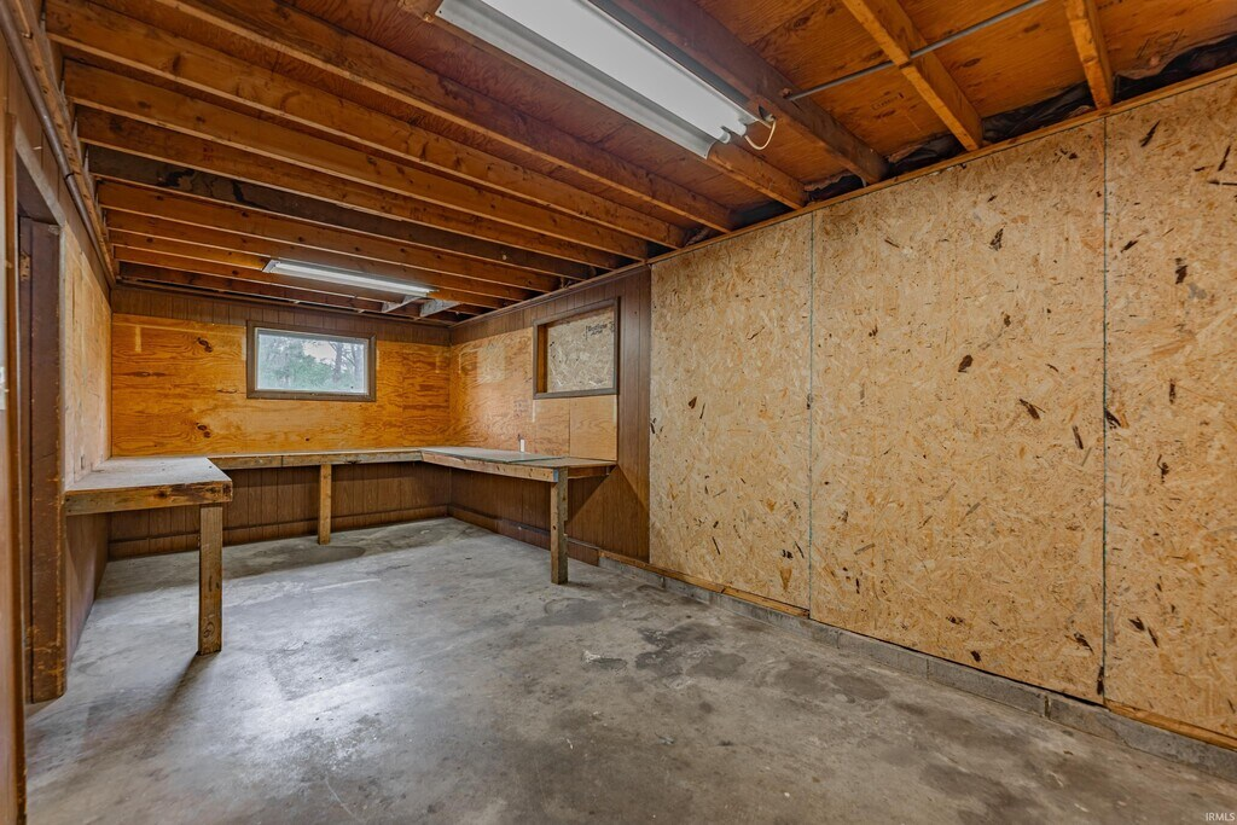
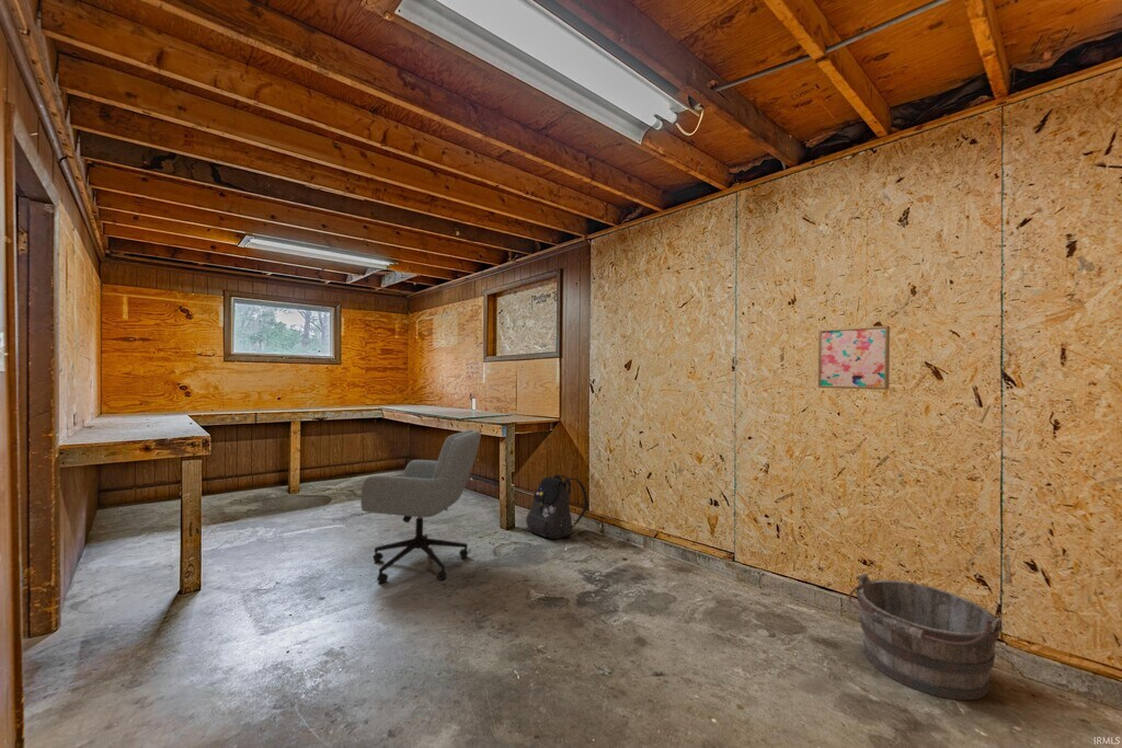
+ backpack [525,473,588,540]
+ wall art [817,324,891,391]
+ bucket [847,572,1003,701]
+ office chair [359,428,482,585]
